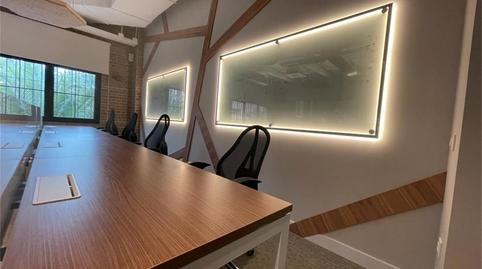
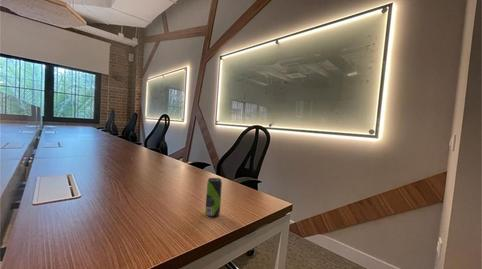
+ beverage can [204,177,223,217]
